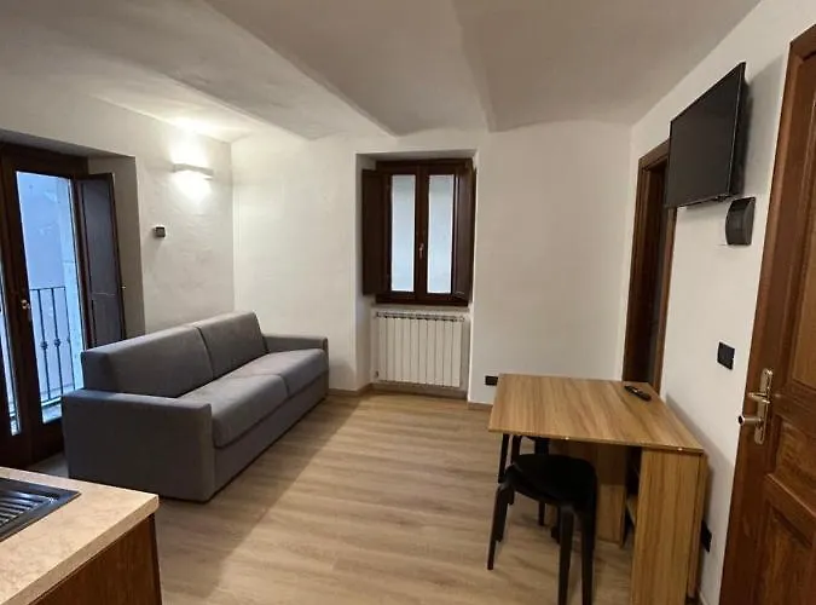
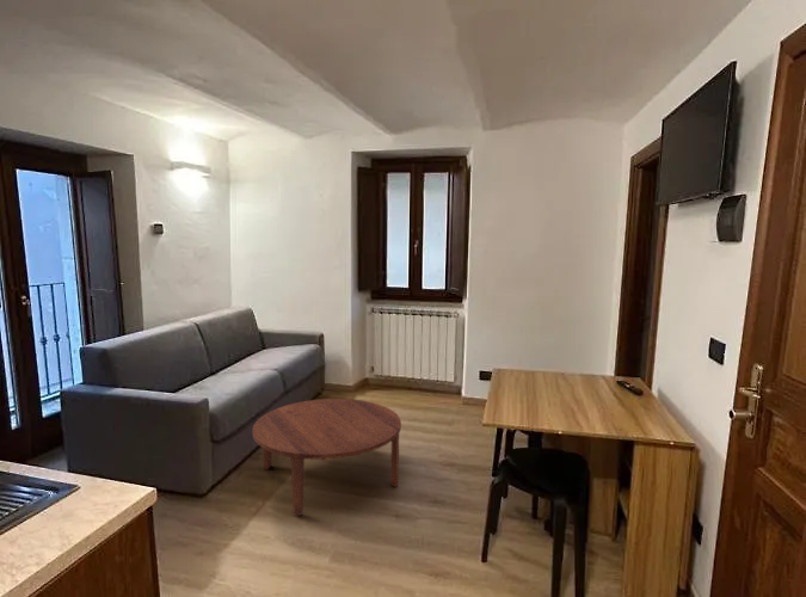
+ coffee table [252,398,402,517]
